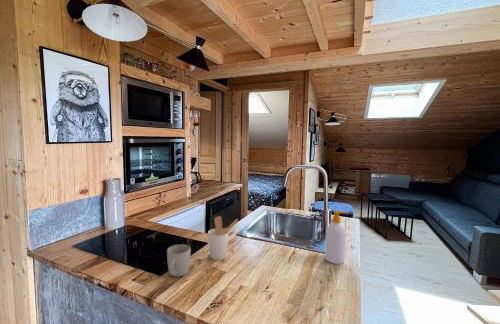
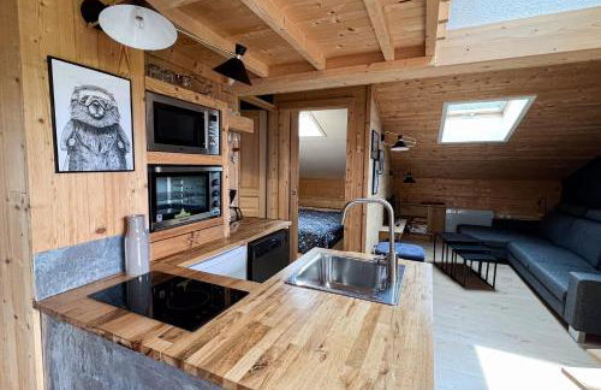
- soap bottle [324,210,349,265]
- utensil holder [207,215,239,261]
- mug [166,243,191,277]
